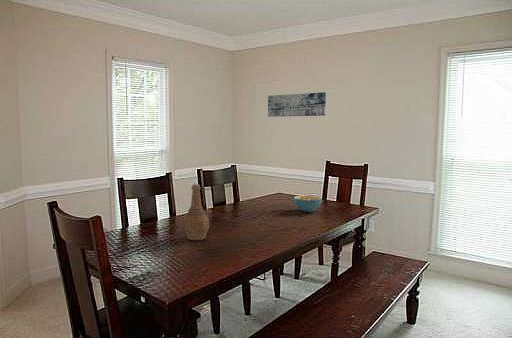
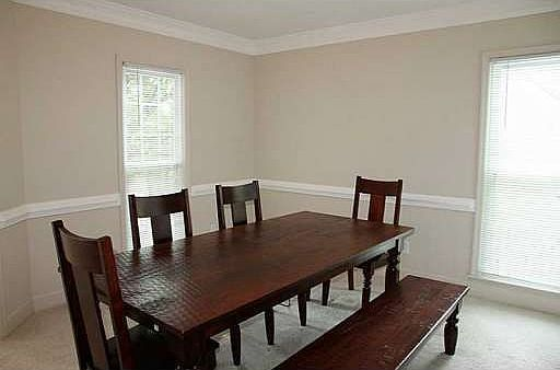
- vase [183,183,210,241]
- cereal bowl [293,195,323,213]
- wall art [267,91,327,118]
